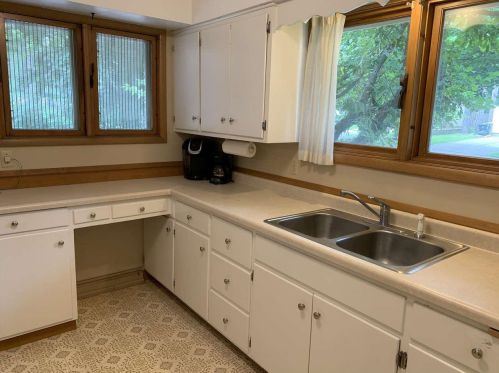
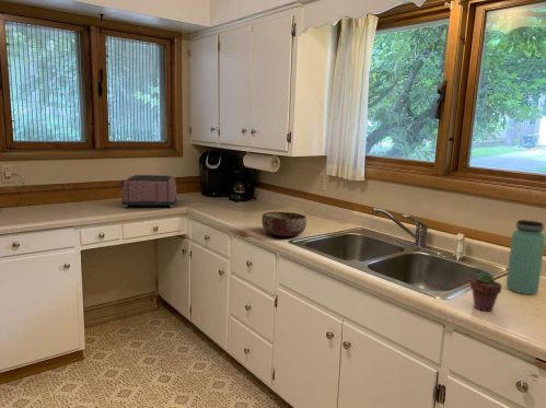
+ bottle [506,219,546,295]
+ potted succulent [469,270,503,312]
+ bowl [262,211,307,237]
+ toaster [117,174,177,208]
